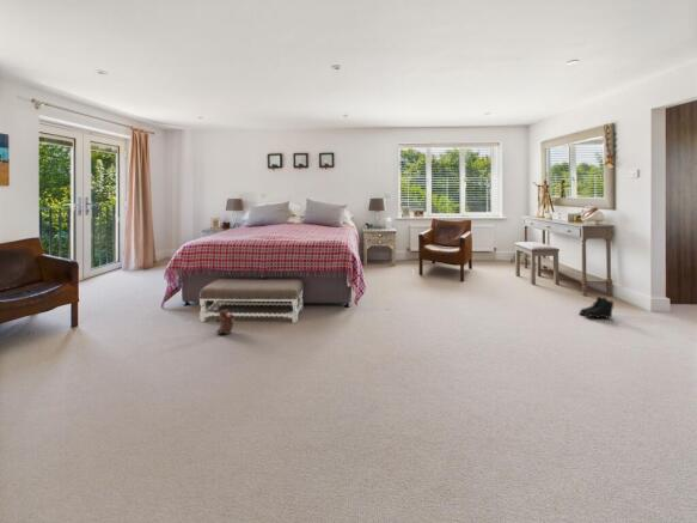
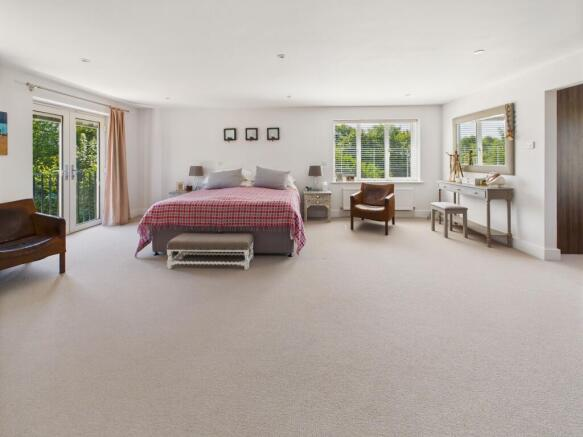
- plush toy [214,309,236,335]
- boots [579,296,615,318]
